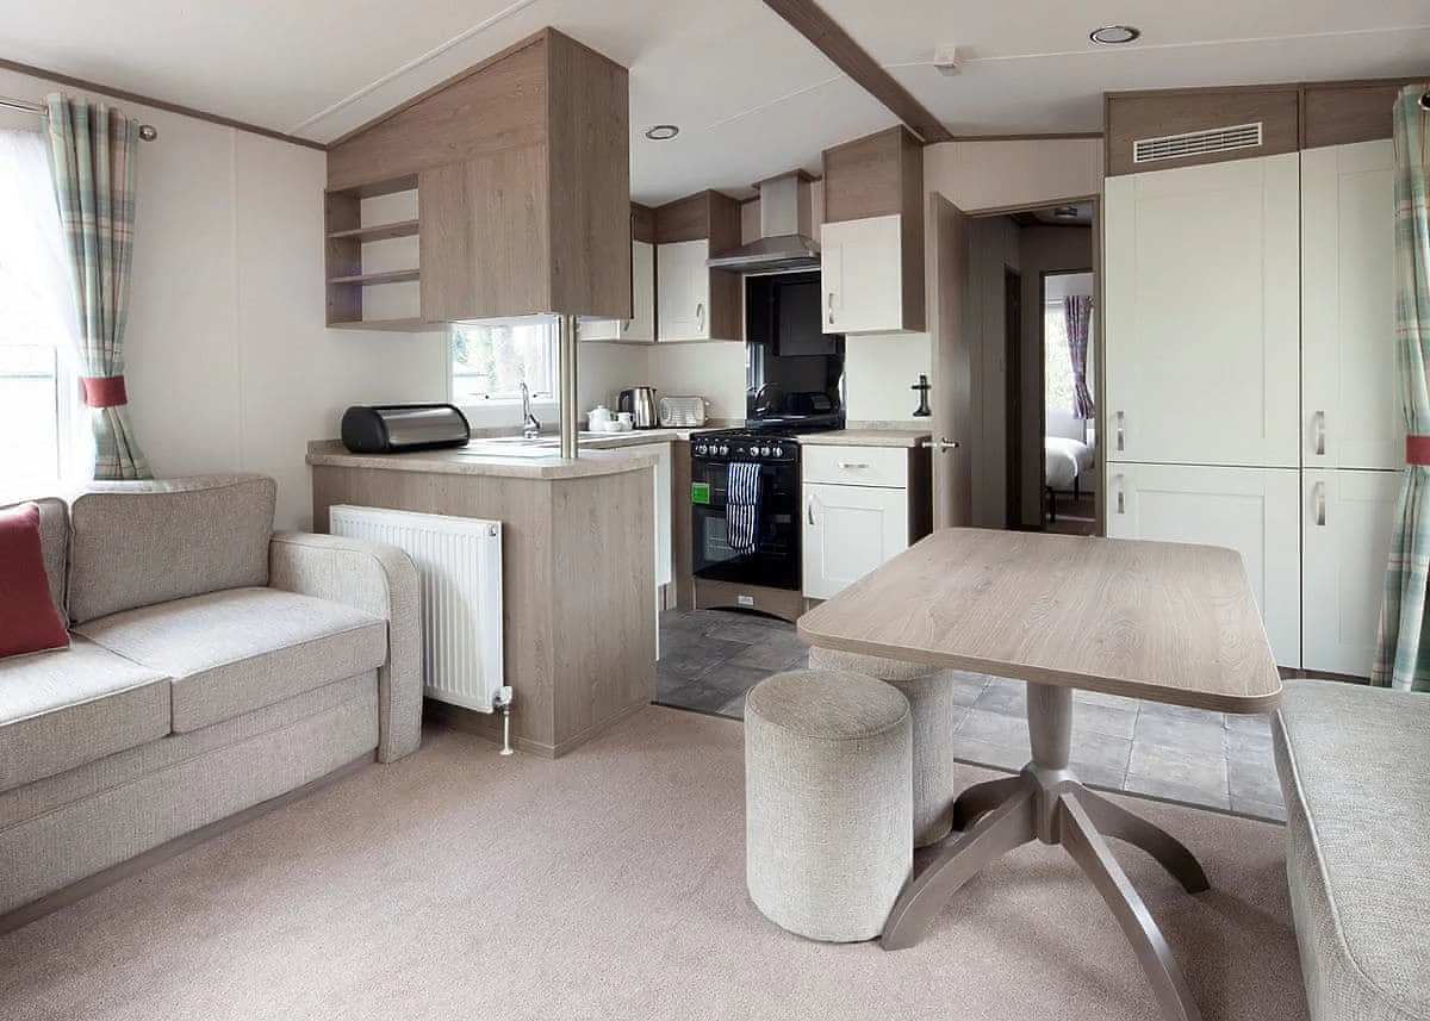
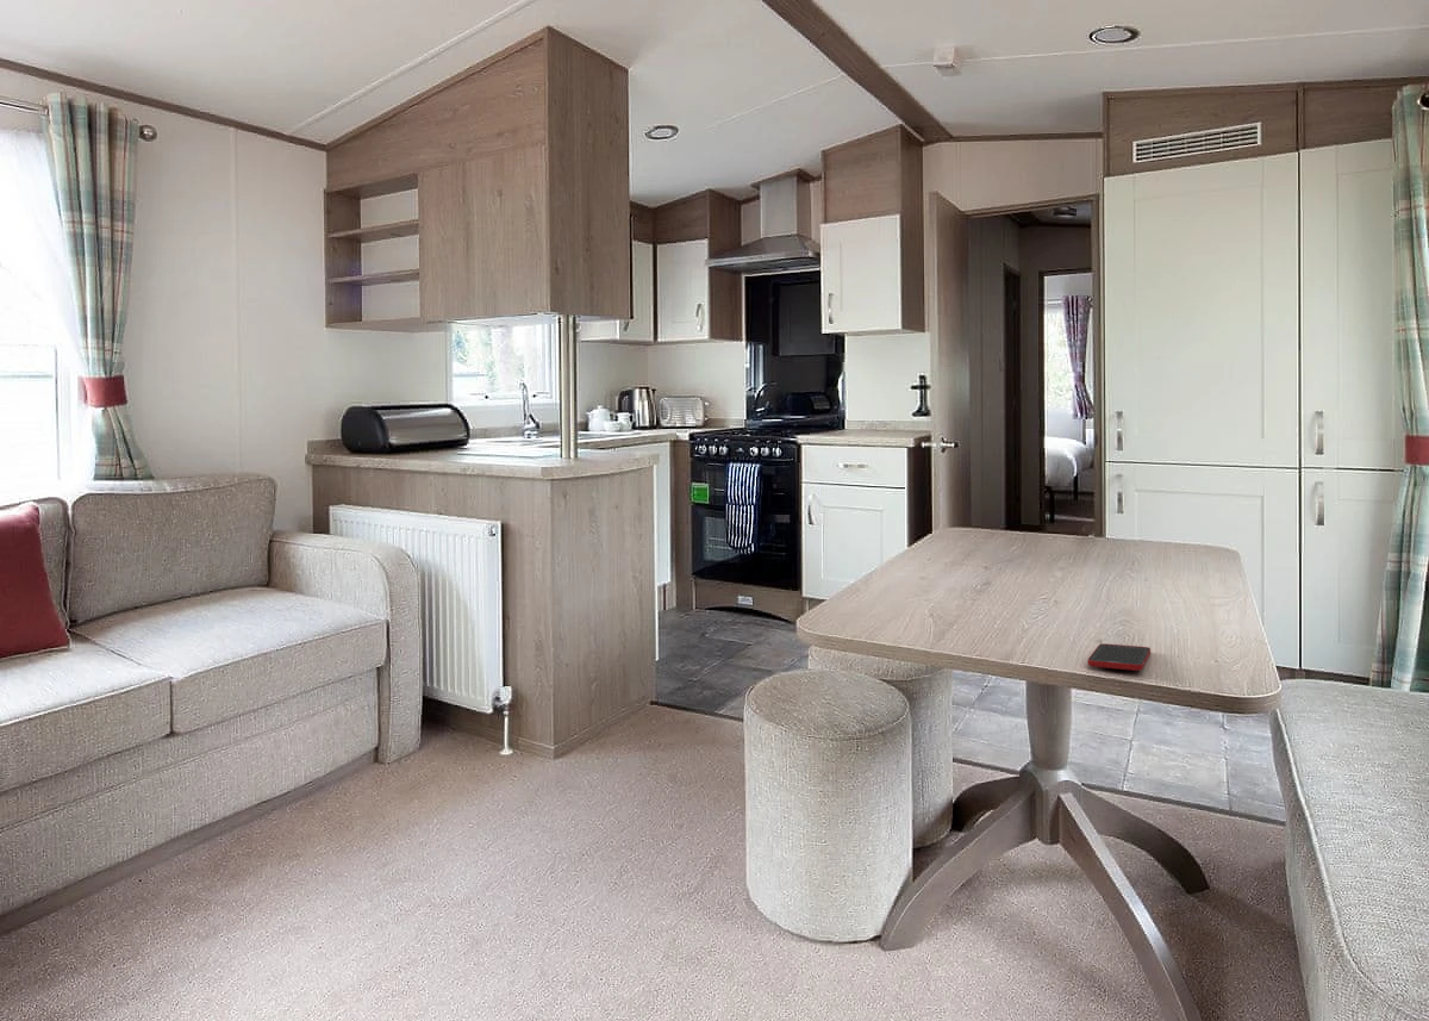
+ cell phone [1087,642,1152,672]
